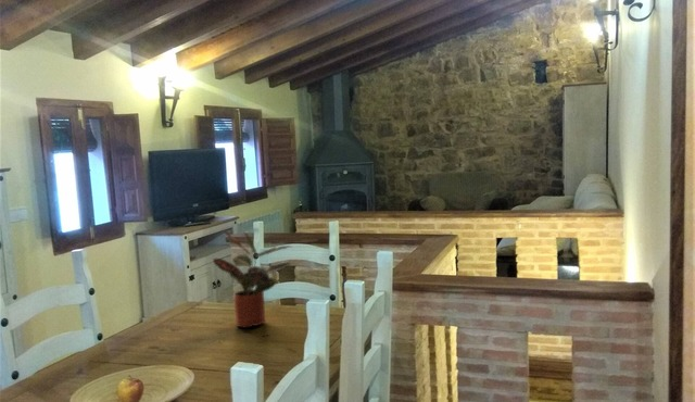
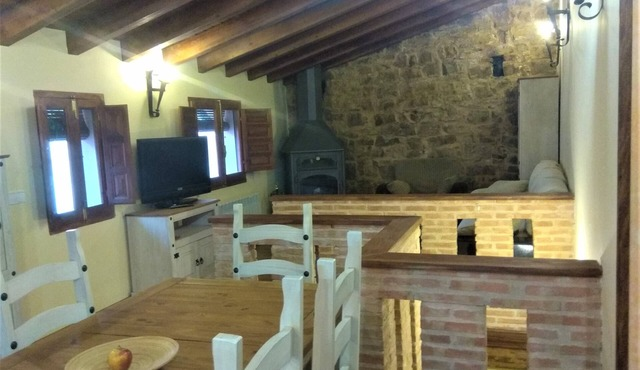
- potted plant [212,229,294,329]
